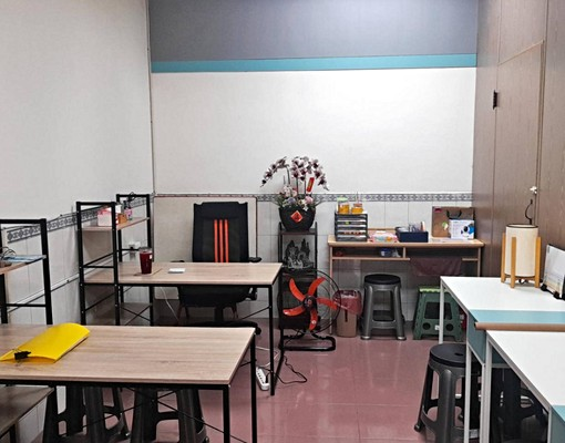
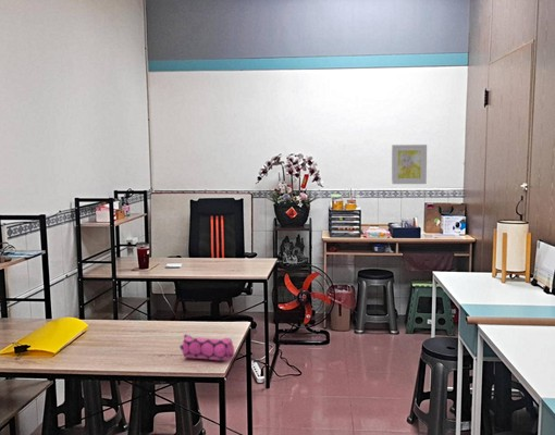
+ wall art [391,144,428,185]
+ pencil case [178,333,235,362]
